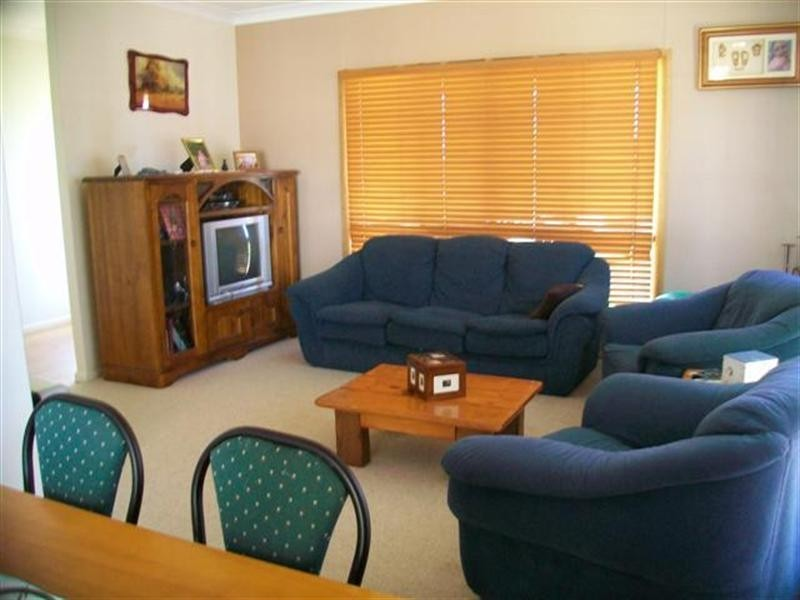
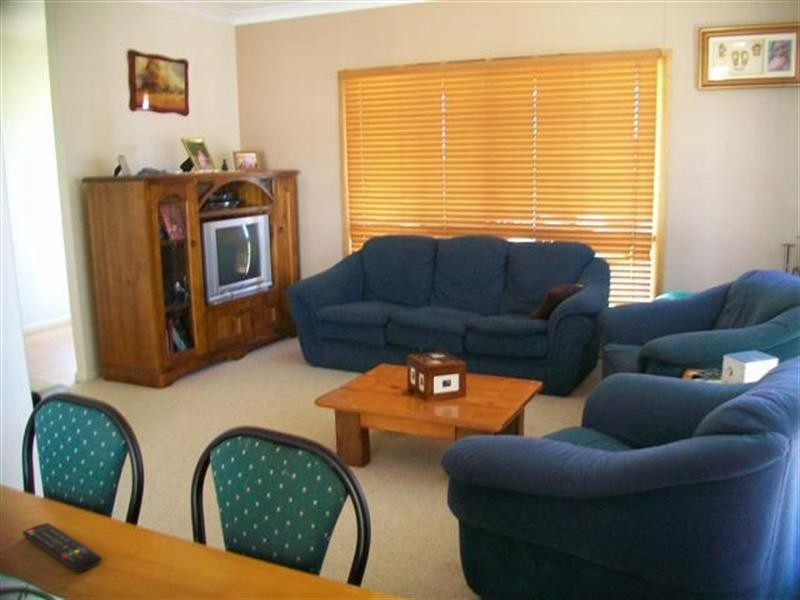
+ remote control [22,522,103,572]
